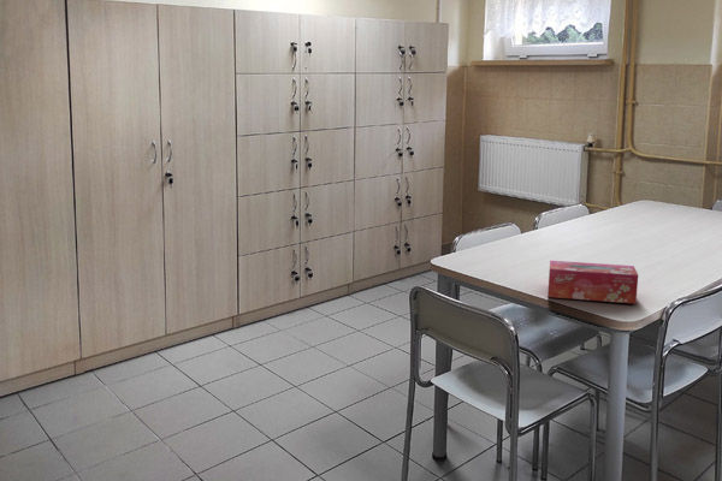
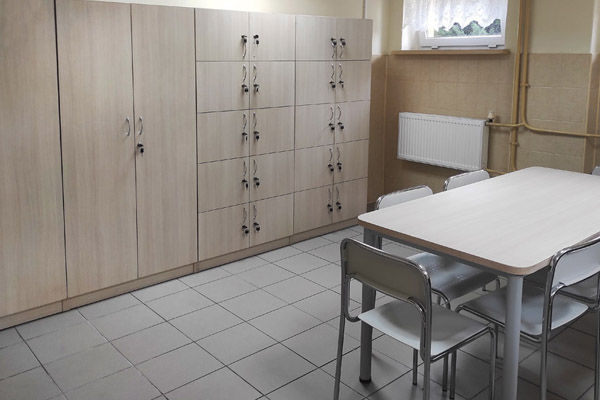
- tissue box [546,260,639,304]
